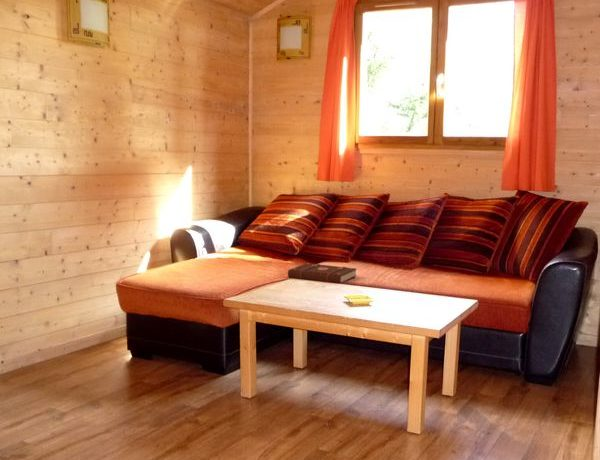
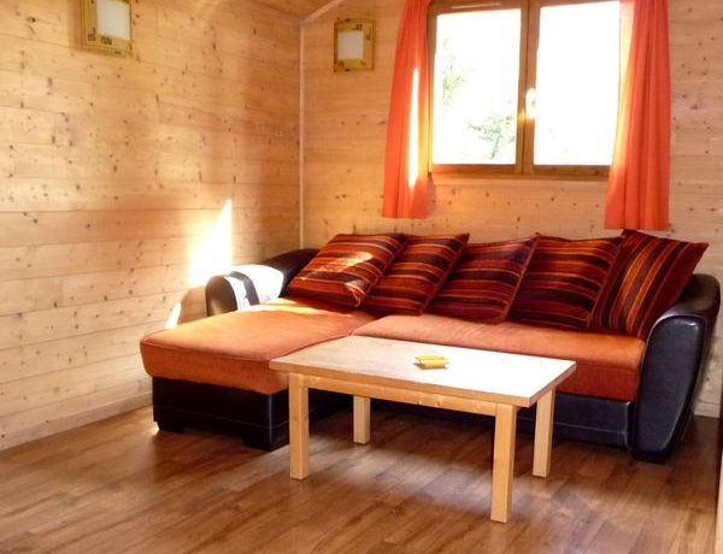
- book [287,262,358,284]
